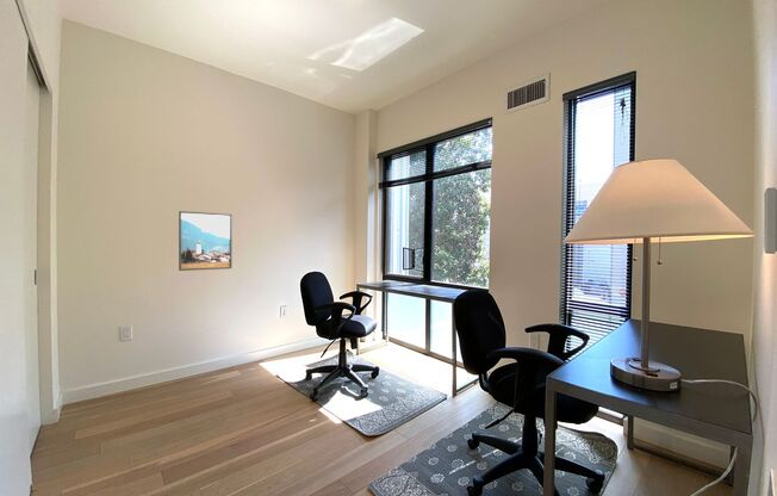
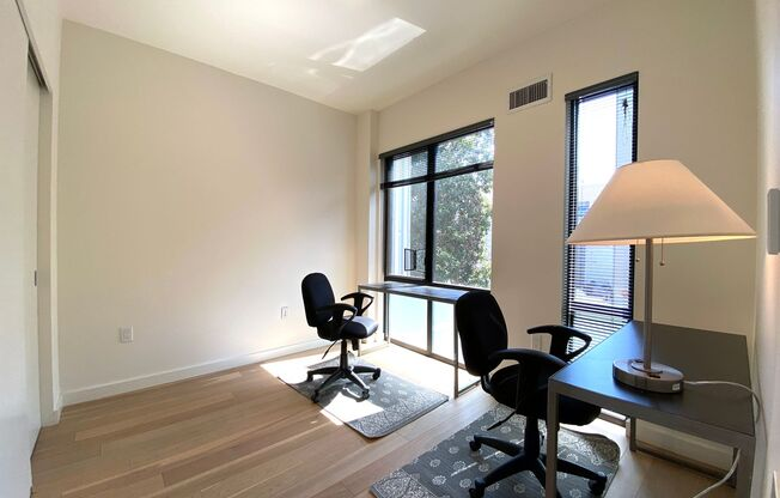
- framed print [178,210,234,272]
